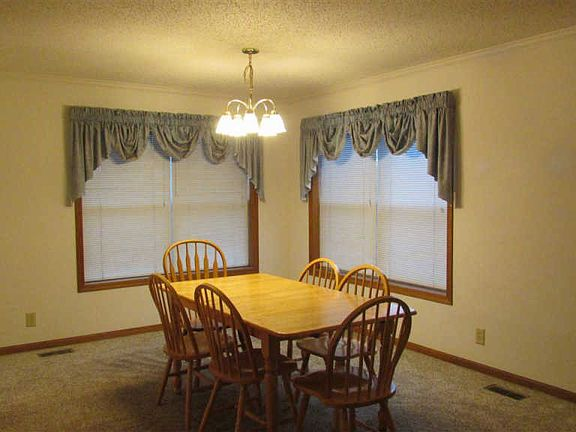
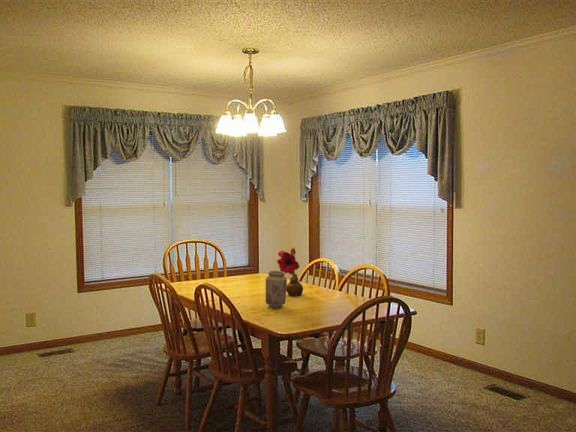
+ flower [276,246,304,297]
+ vase [264,270,288,309]
